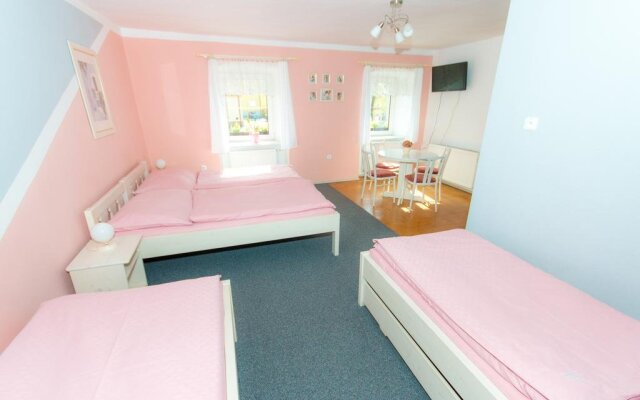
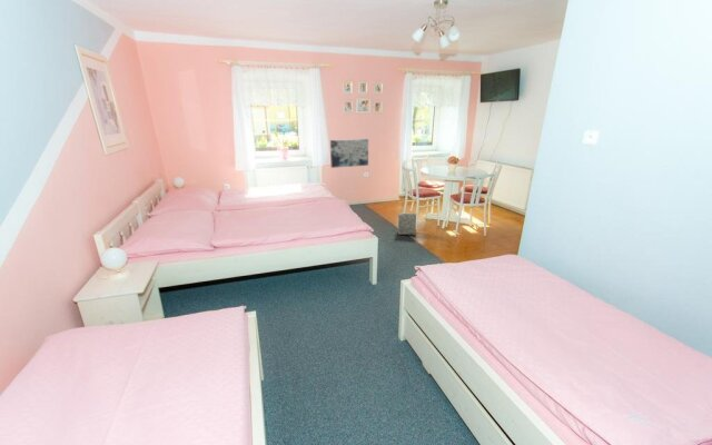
+ bag [397,211,417,236]
+ wall art [329,138,369,169]
